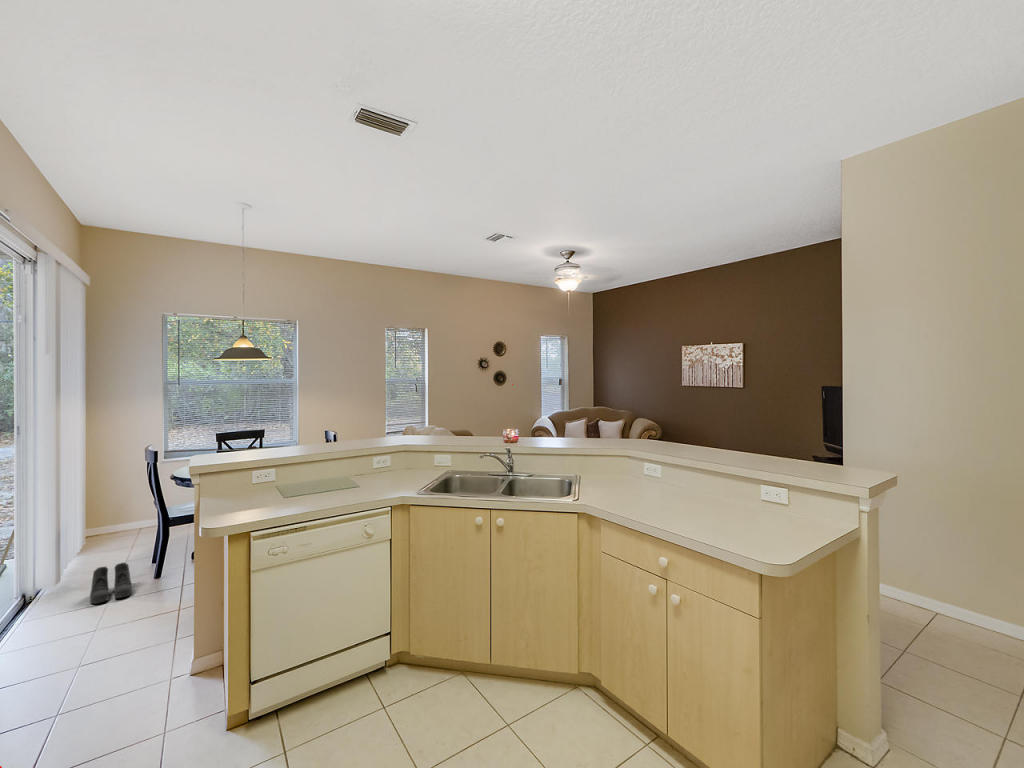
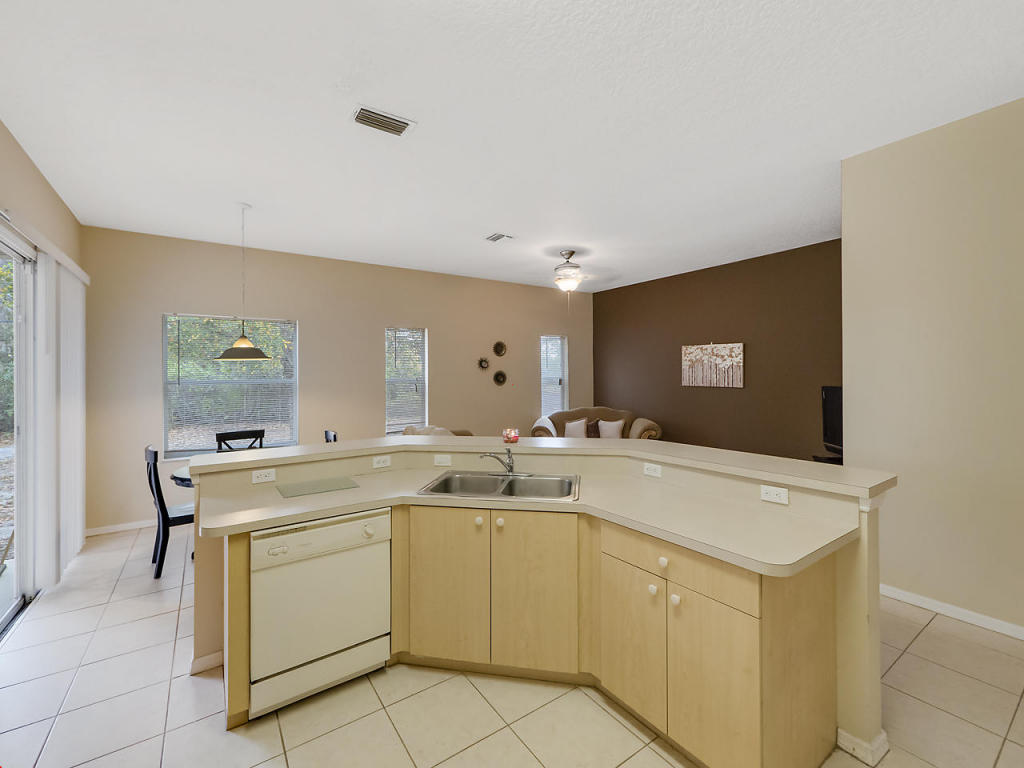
- boots [89,562,133,605]
